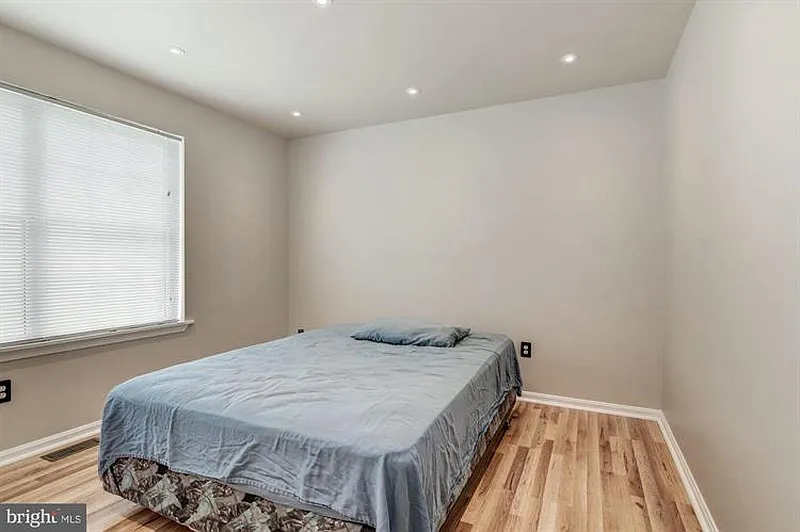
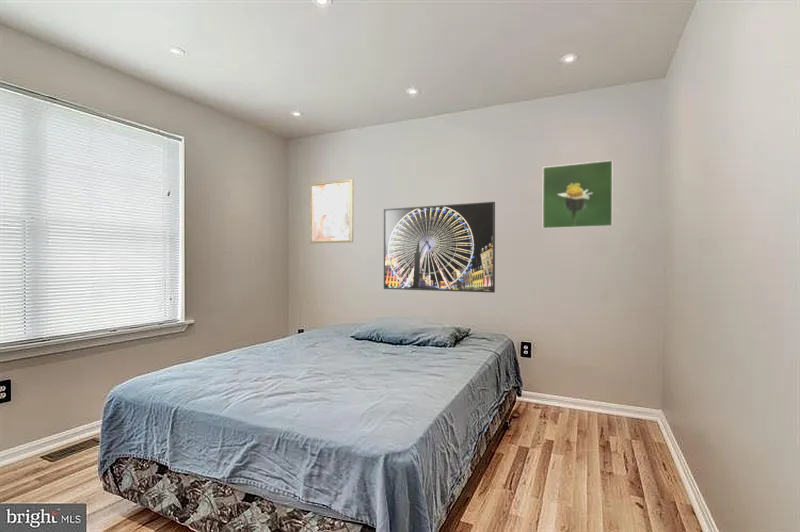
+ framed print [383,201,496,294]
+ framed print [542,159,613,230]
+ wall art [309,178,354,245]
